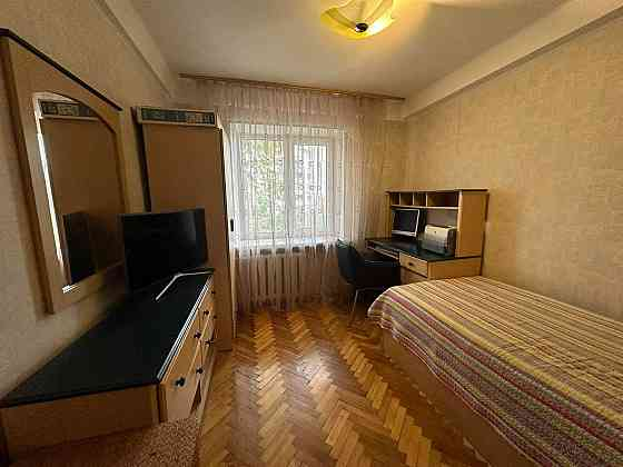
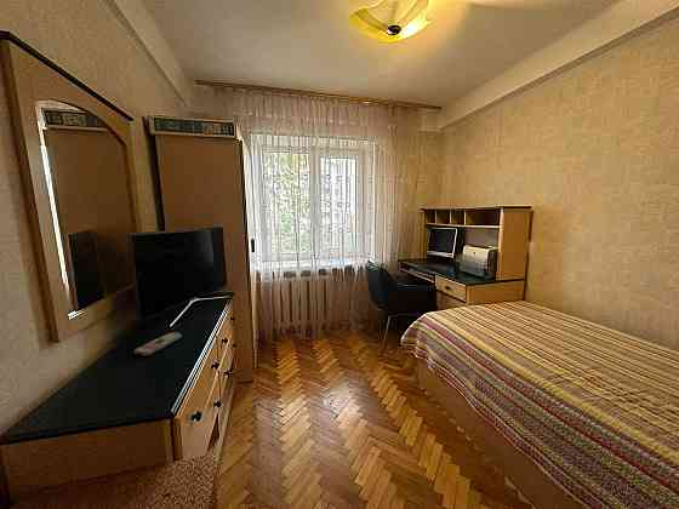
+ remote control [133,331,183,358]
